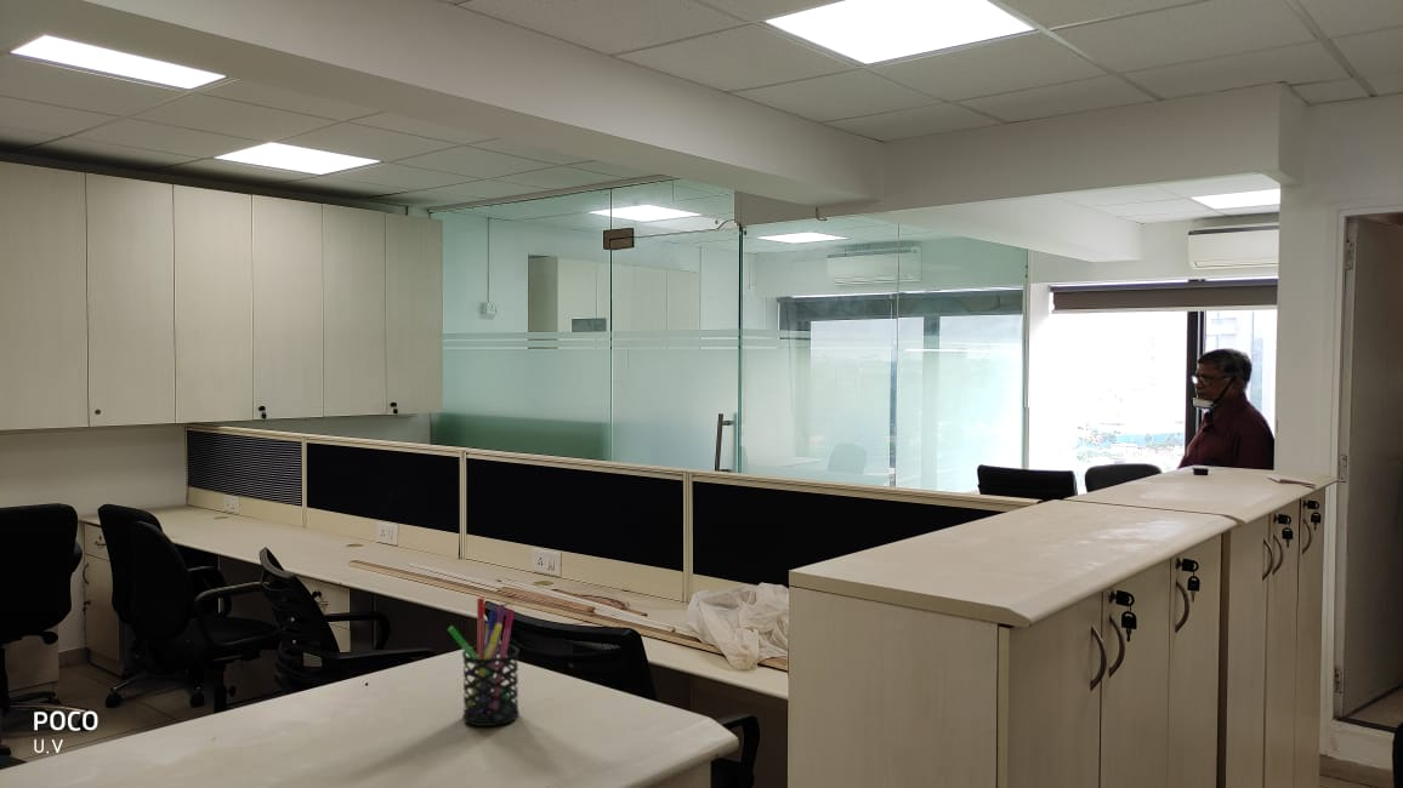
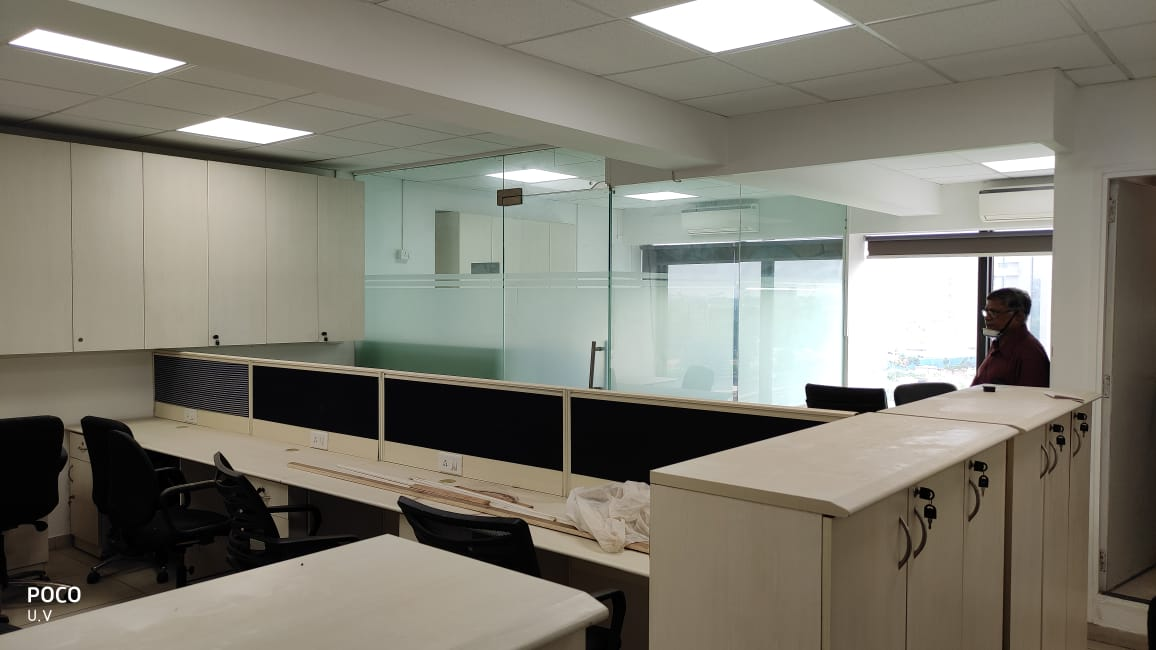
- pen holder [447,596,521,727]
